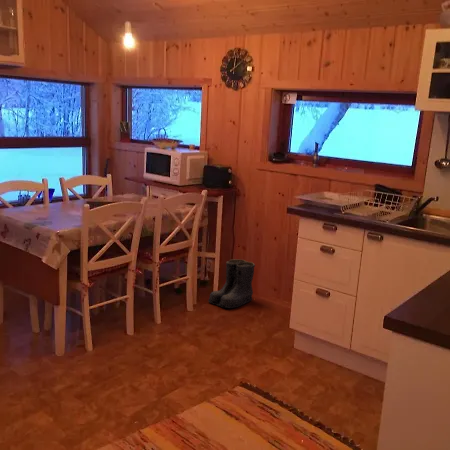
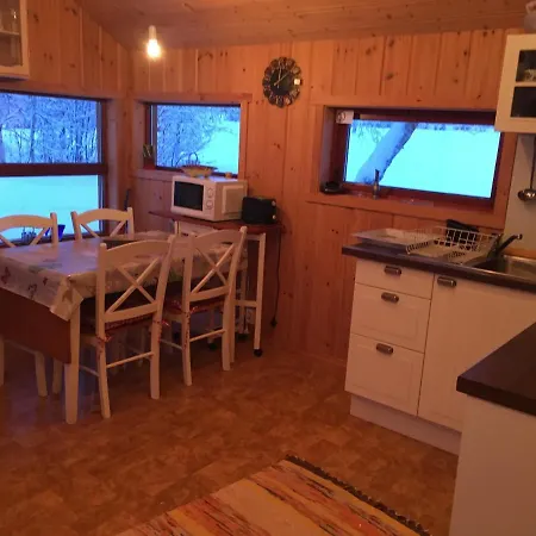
- boots [207,258,256,309]
